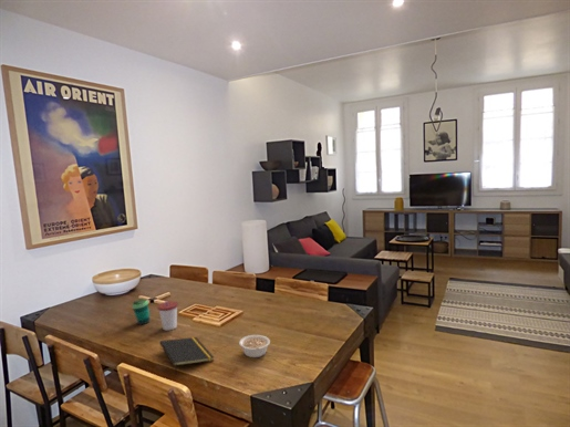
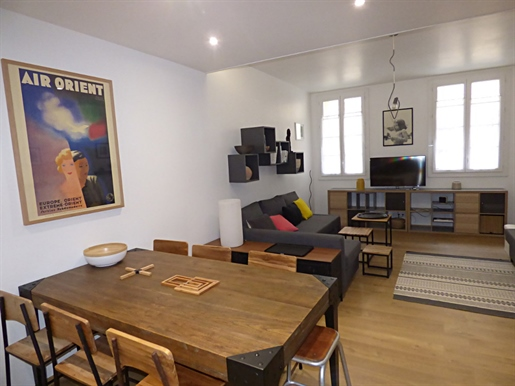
- notepad [158,336,215,375]
- cup [156,300,179,332]
- cup [131,298,151,325]
- legume [238,334,271,358]
